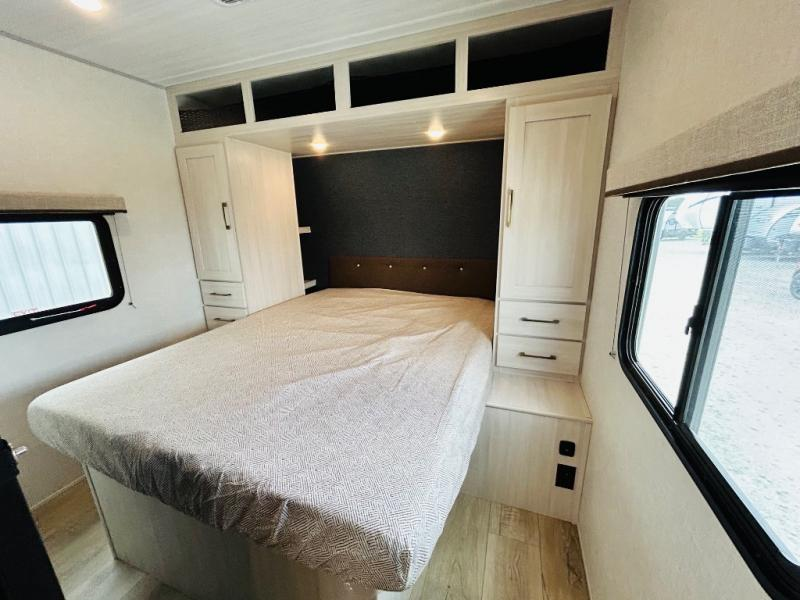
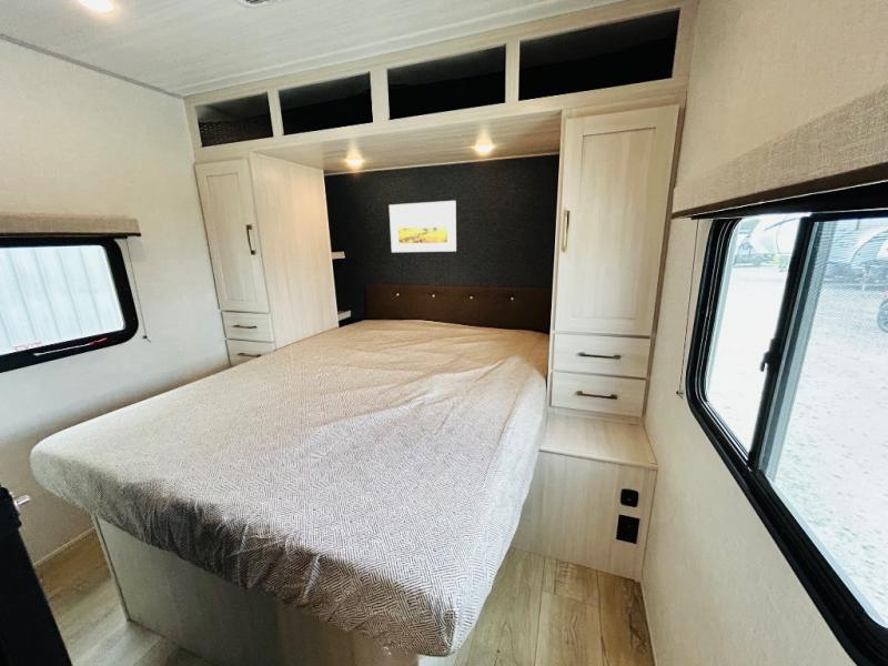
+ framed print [389,200,457,253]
